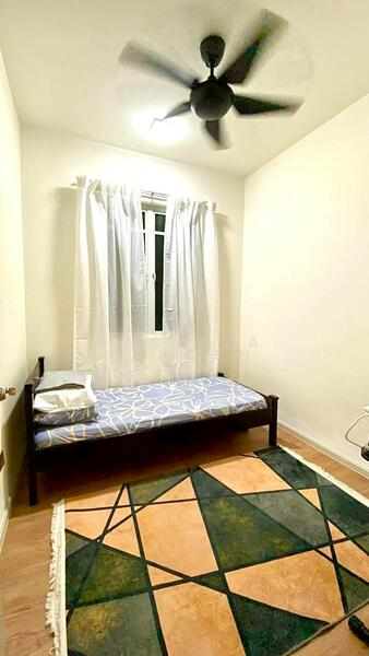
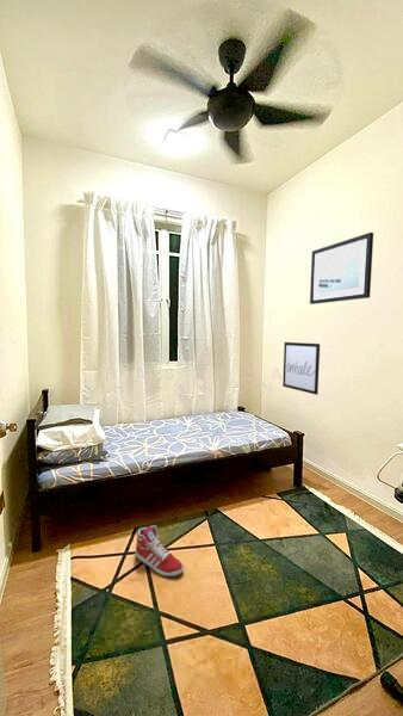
+ wall art [281,341,321,396]
+ sneaker [135,524,185,578]
+ wall art [309,232,374,305]
